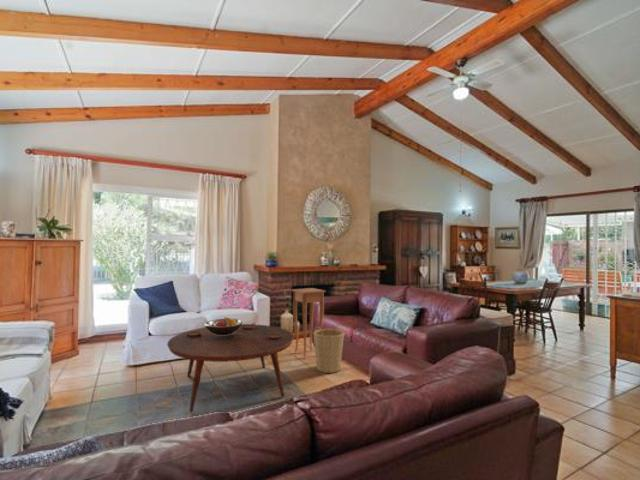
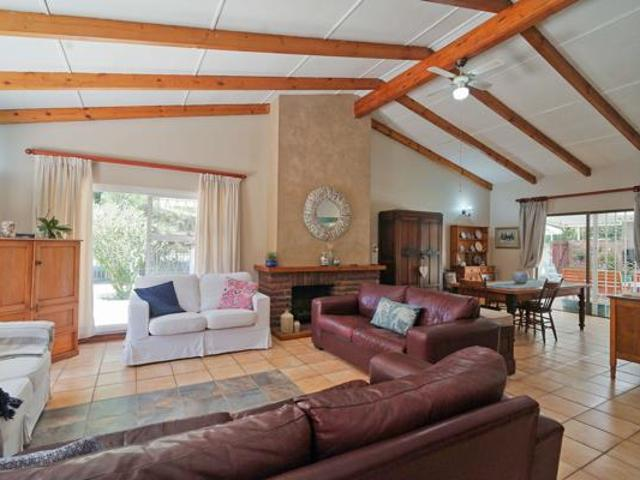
- fruit bowl [204,316,243,335]
- coffee table [166,323,295,413]
- basket [312,323,345,374]
- side table [290,287,327,360]
